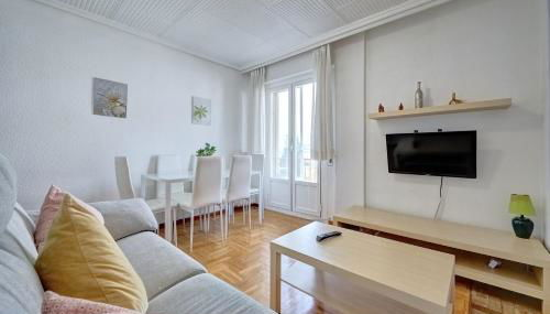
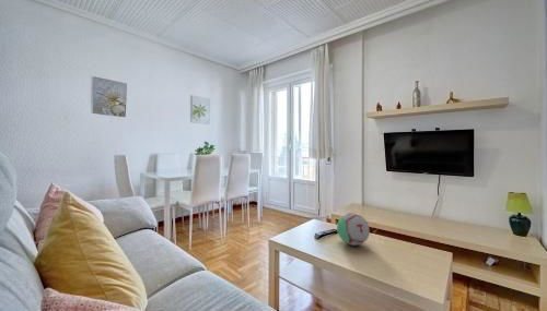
+ decorative ball [336,212,371,247]
